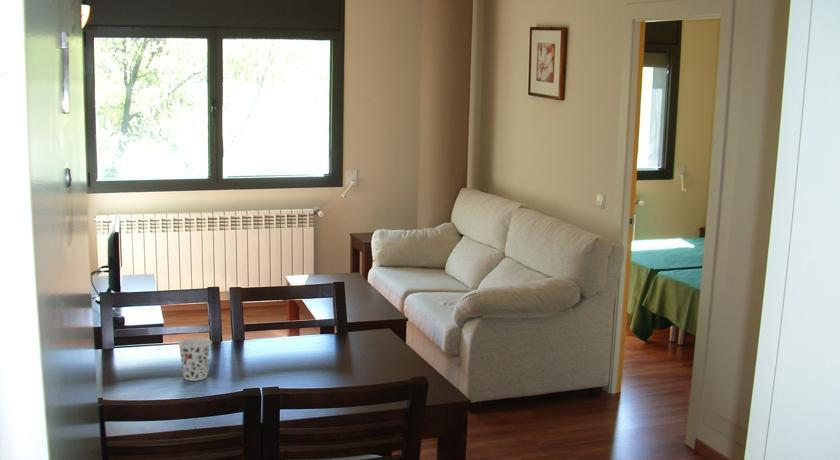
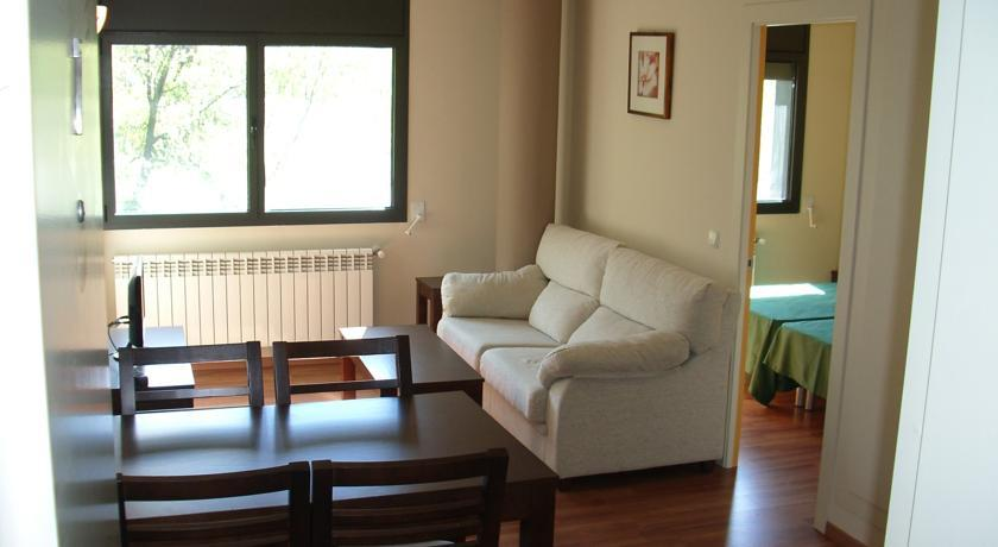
- cup [177,337,213,382]
